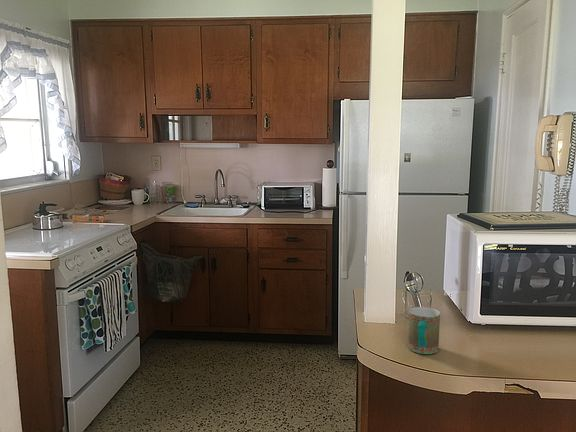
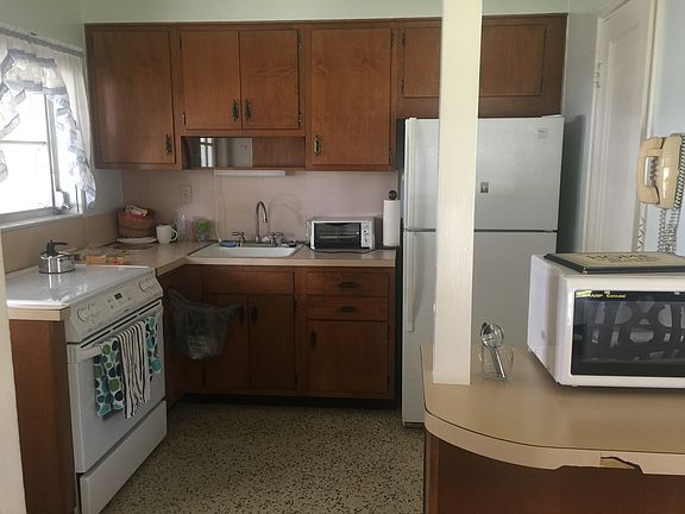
- mug [407,306,441,355]
